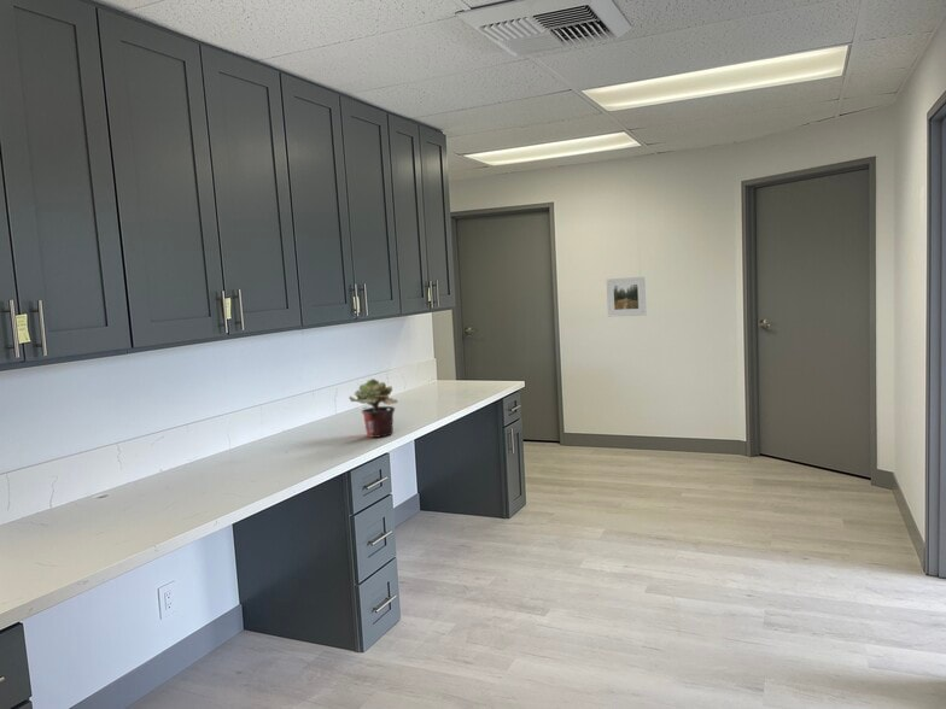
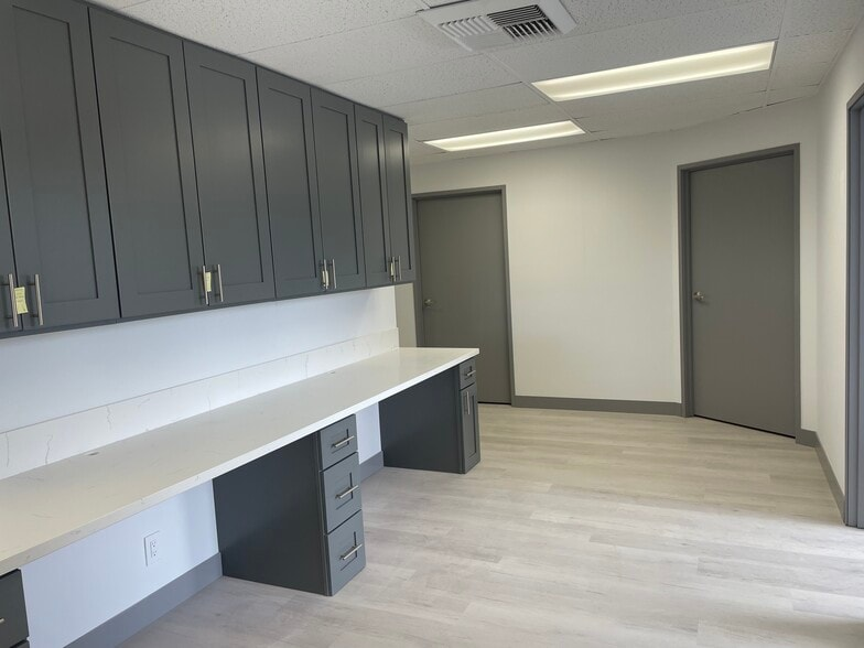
- potted plant [348,377,398,439]
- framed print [606,276,647,318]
